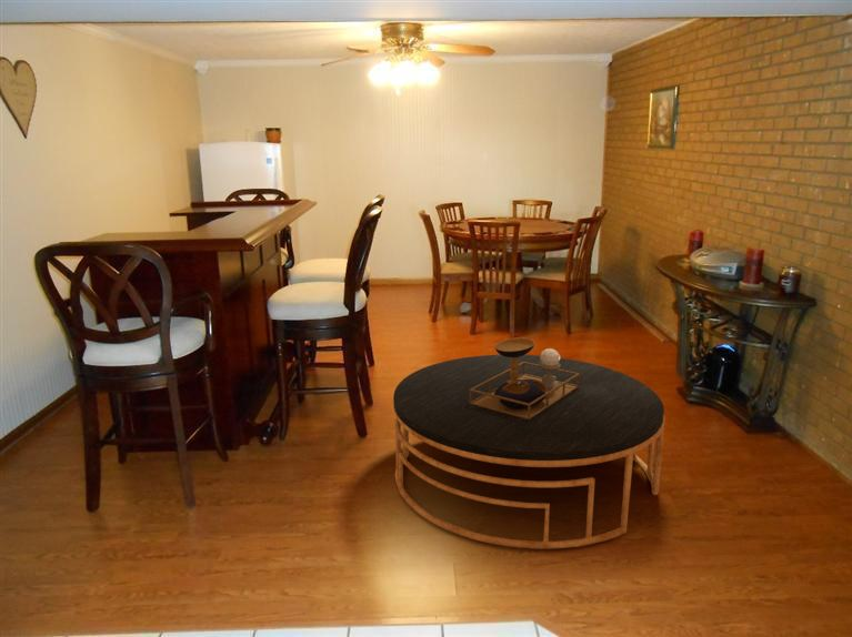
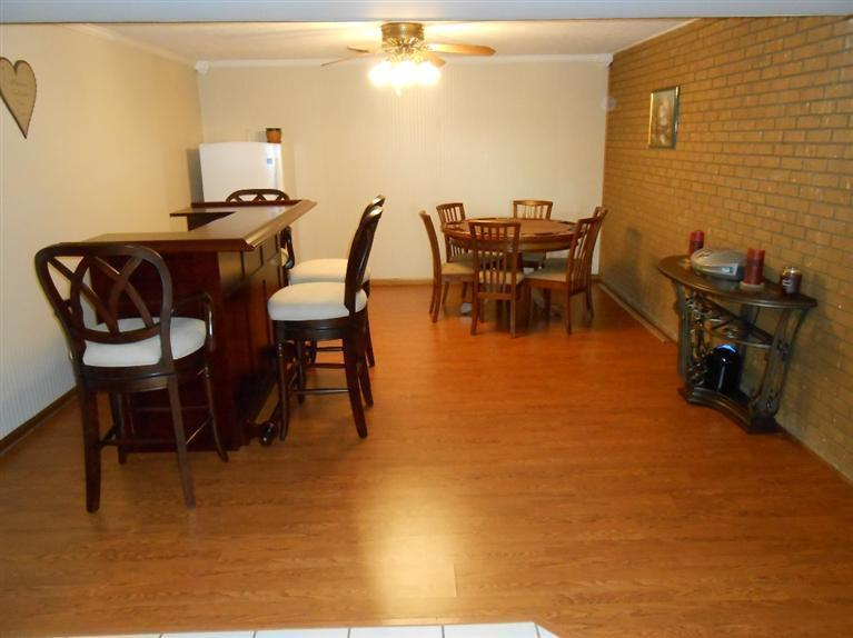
- coffee table [392,336,665,550]
